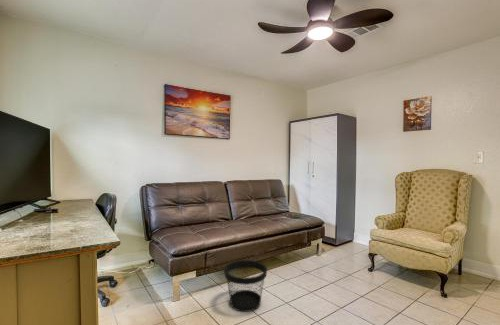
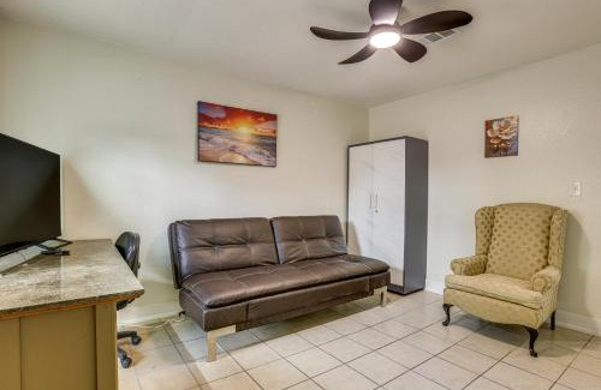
- wastebasket [223,259,268,313]
